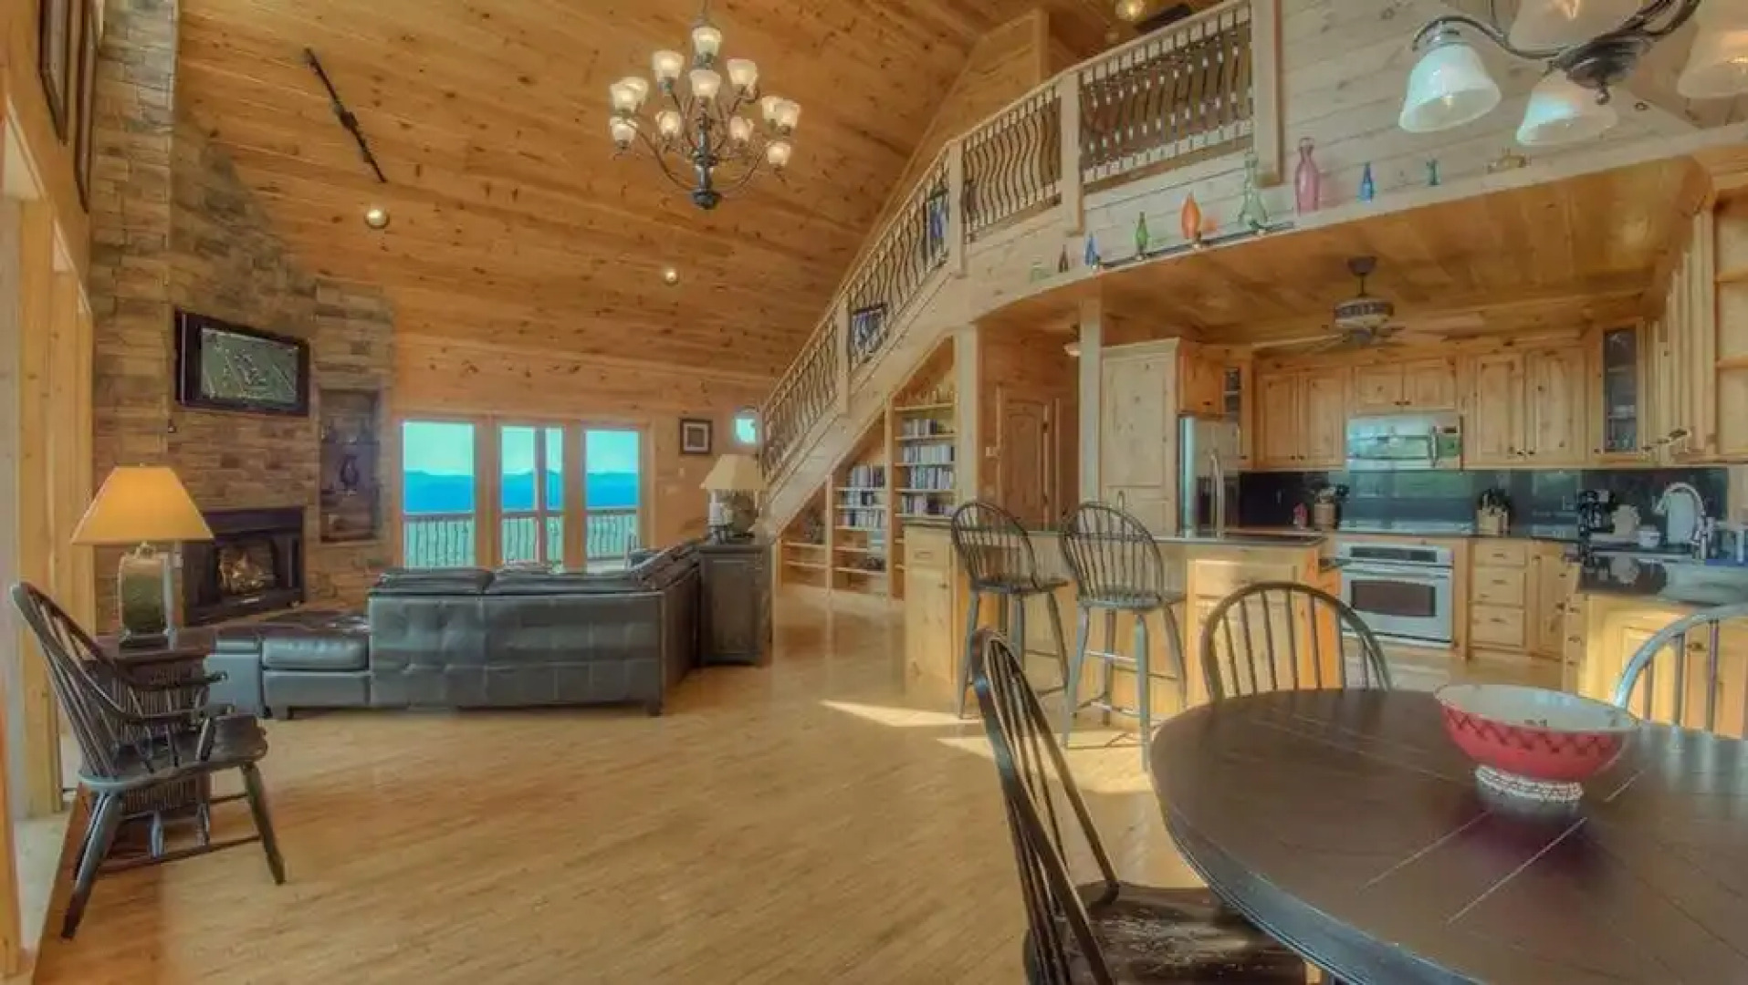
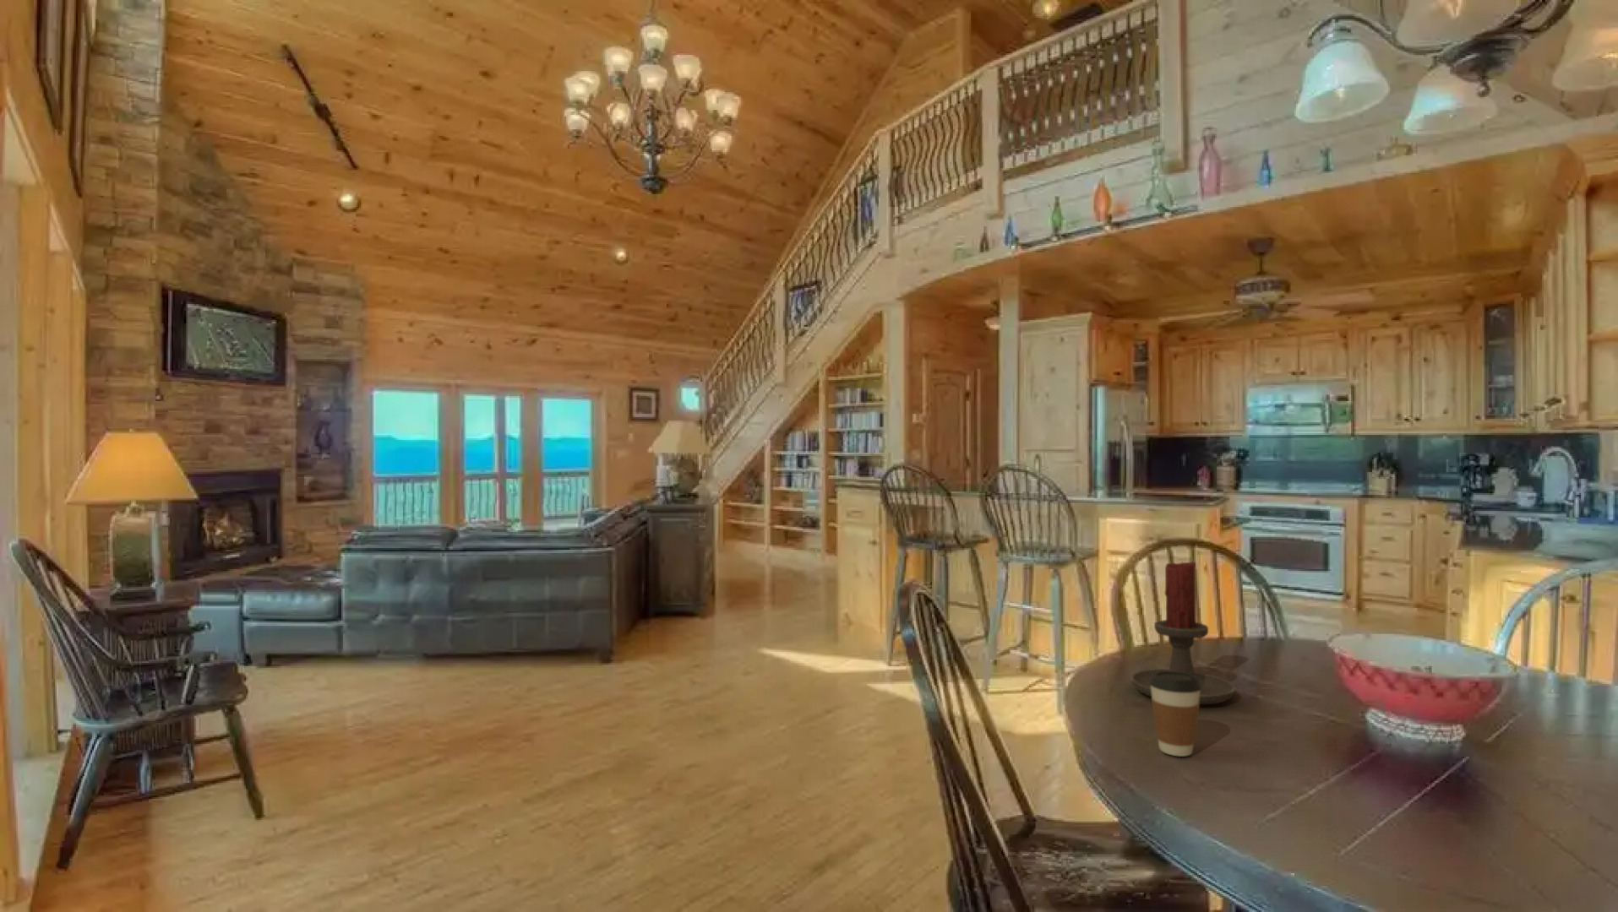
+ coffee cup [1149,671,1200,758]
+ candle holder [1130,560,1236,705]
